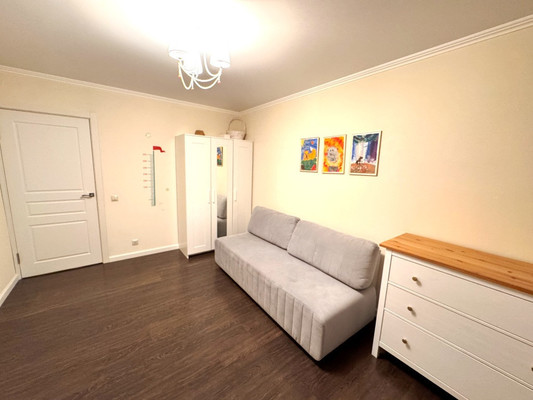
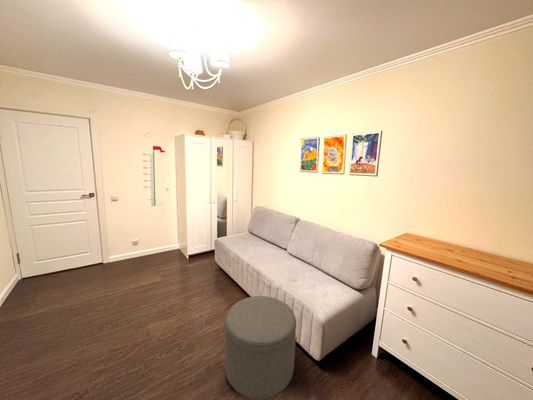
+ ottoman [224,295,297,400]
